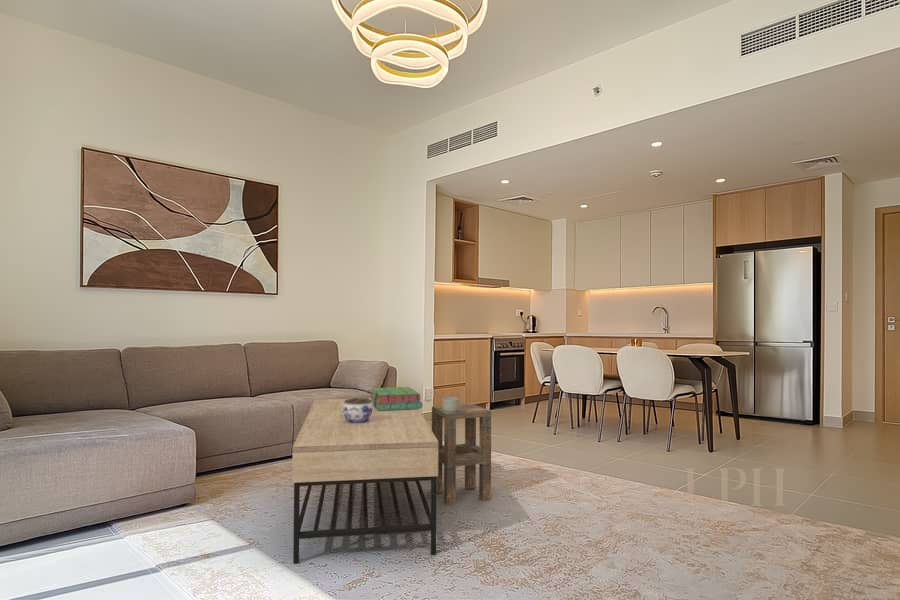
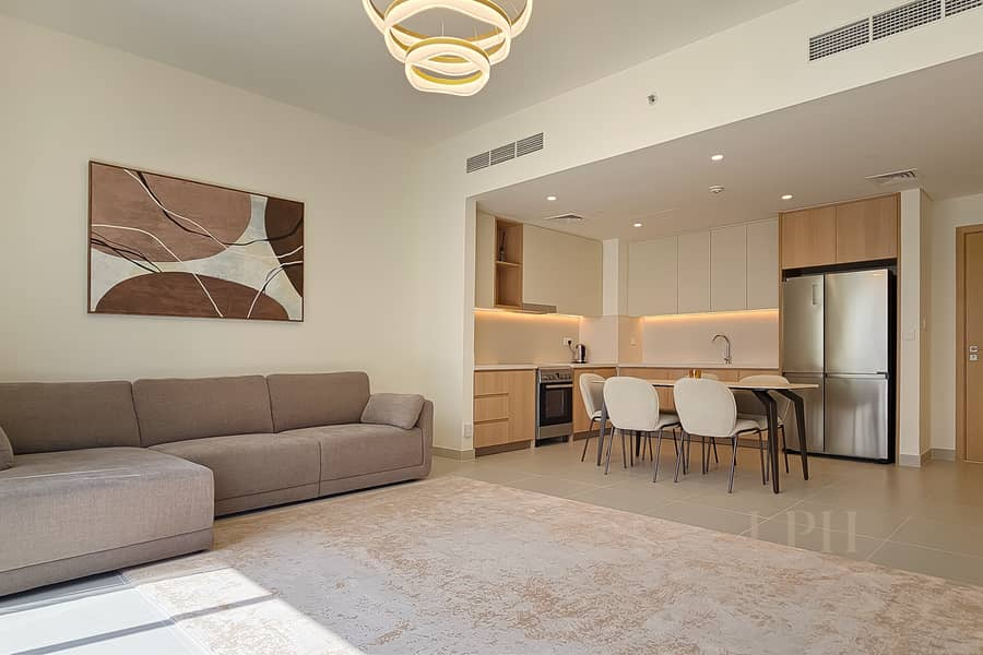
- mug [441,396,464,413]
- side table [431,403,492,506]
- jar [343,397,373,423]
- stack of books [369,386,423,411]
- coffee table [291,397,438,565]
